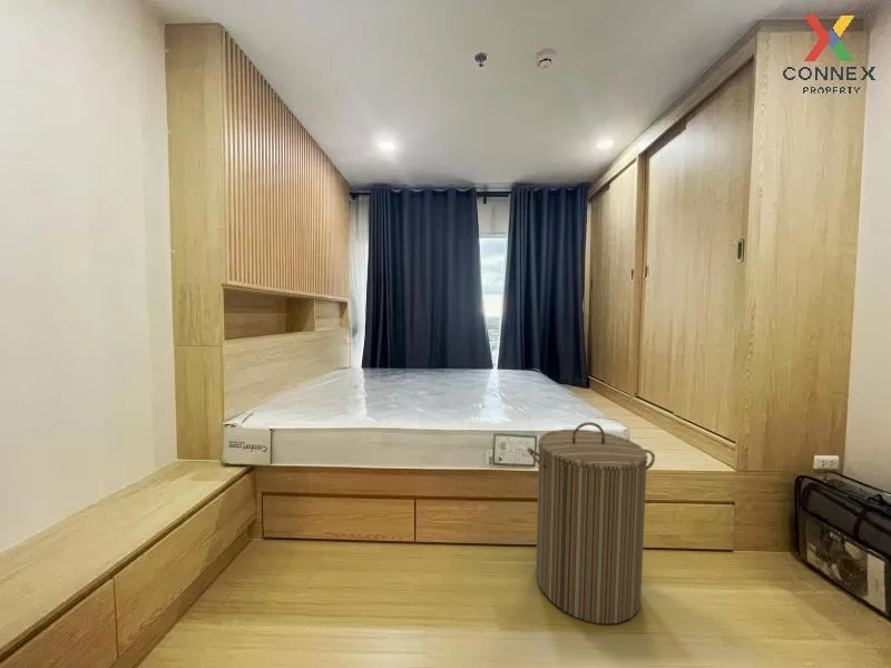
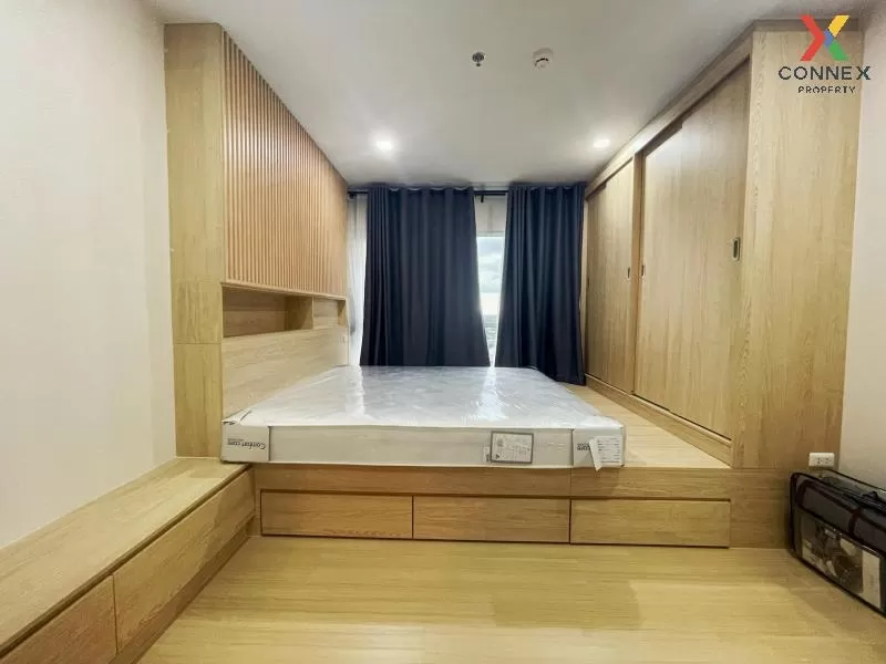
- laundry hamper [526,421,656,626]
